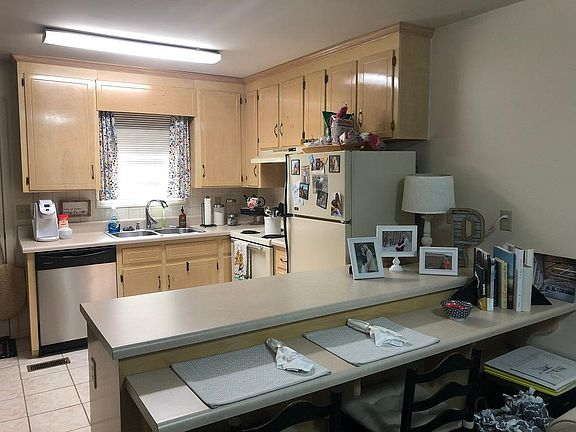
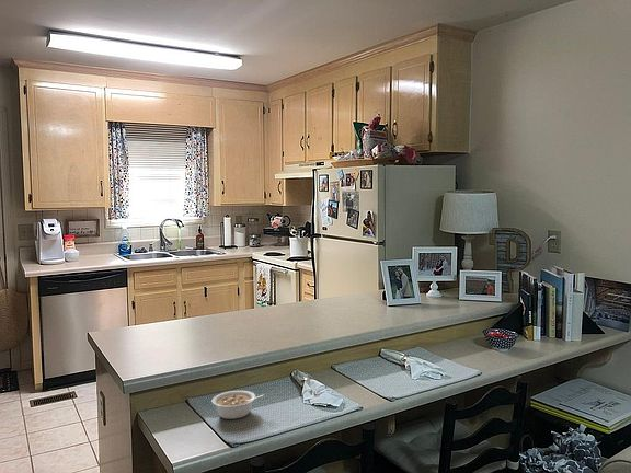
+ legume [211,390,265,420]
